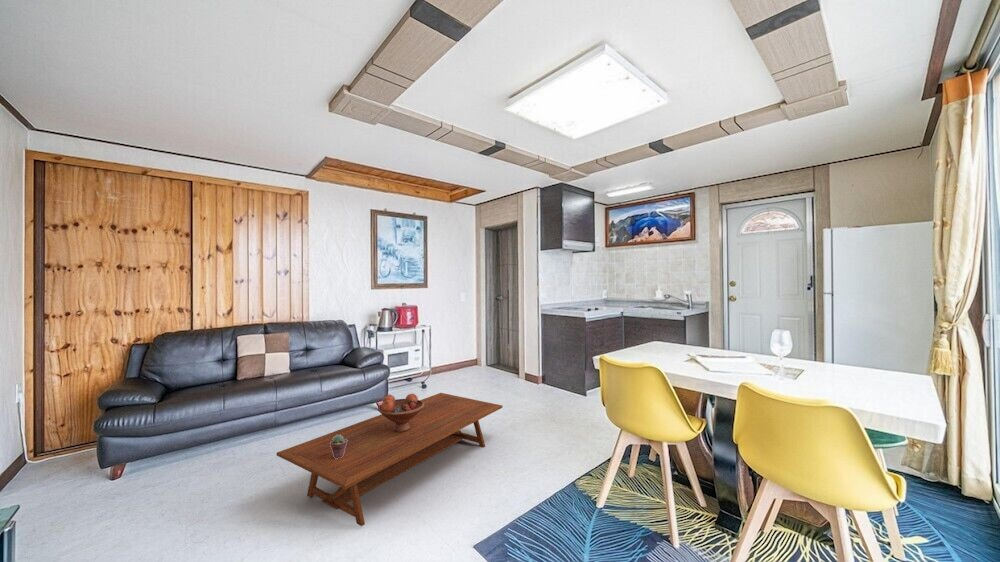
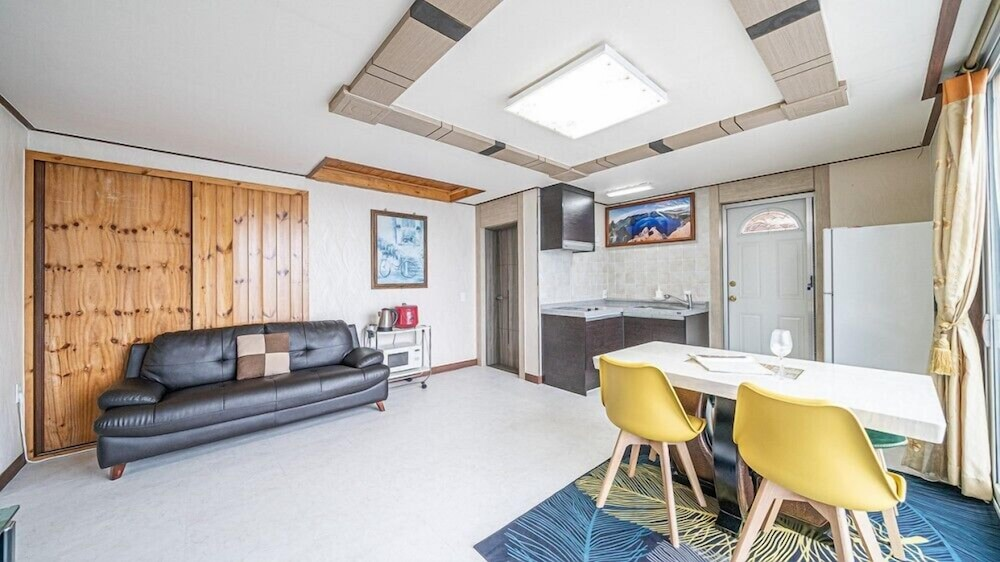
- fruit bowl [377,393,424,432]
- potted succulent [330,435,348,459]
- coffee table [275,392,504,527]
